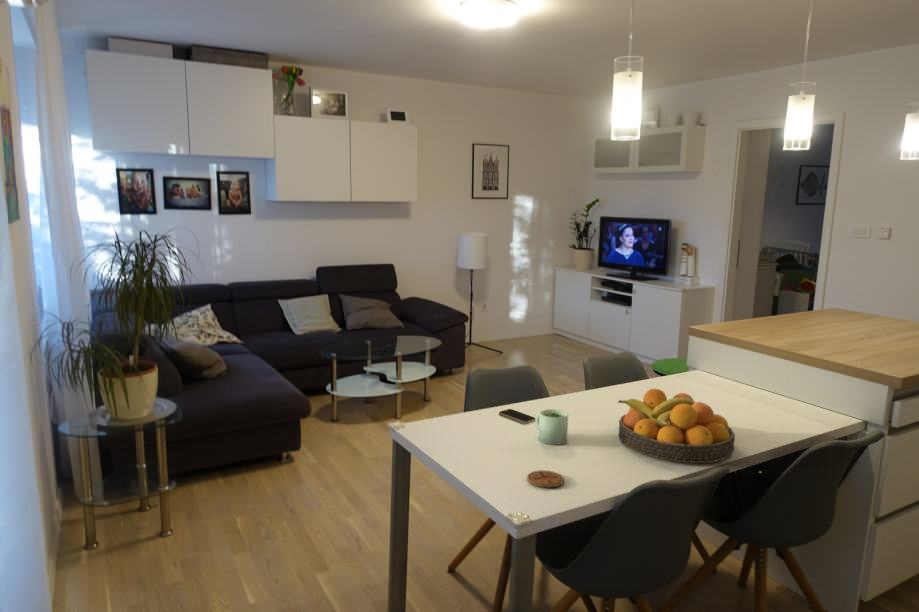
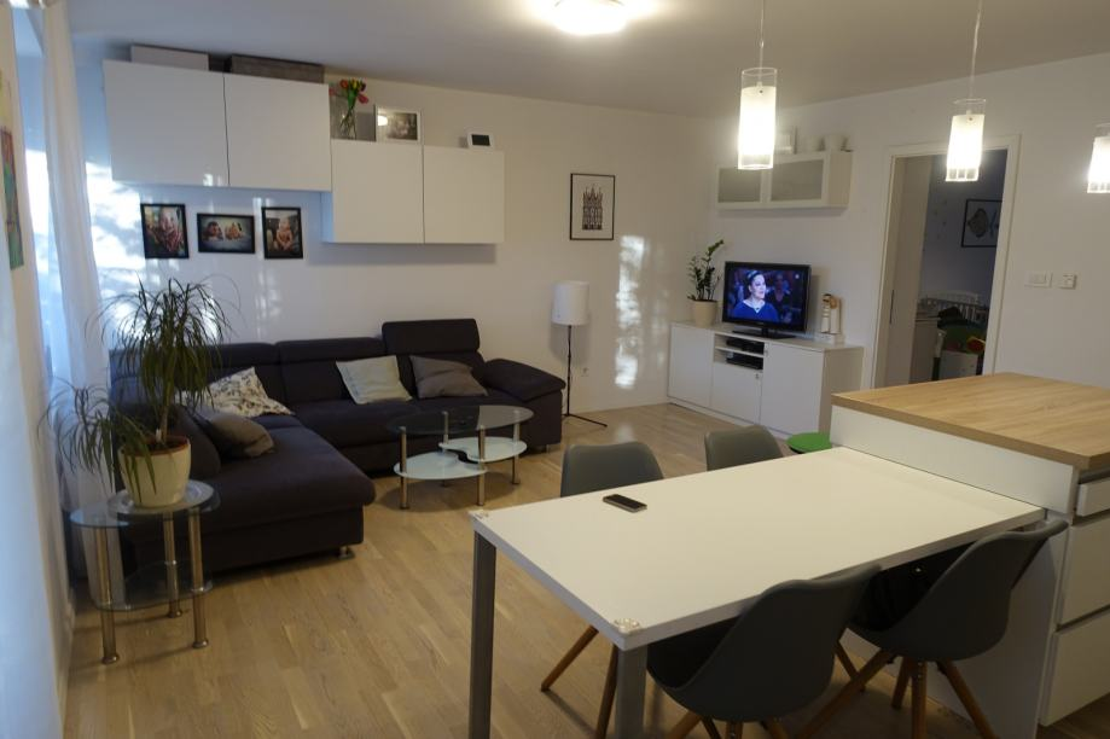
- fruit bowl [617,388,736,464]
- coaster [526,469,565,488]
- mug [534,408,569,446]
